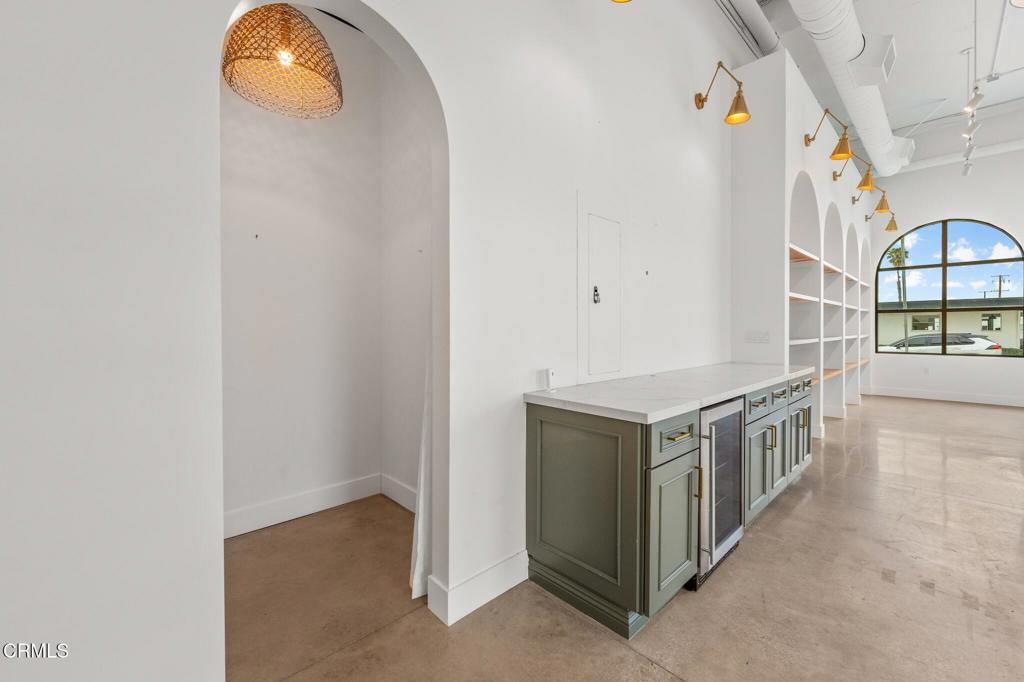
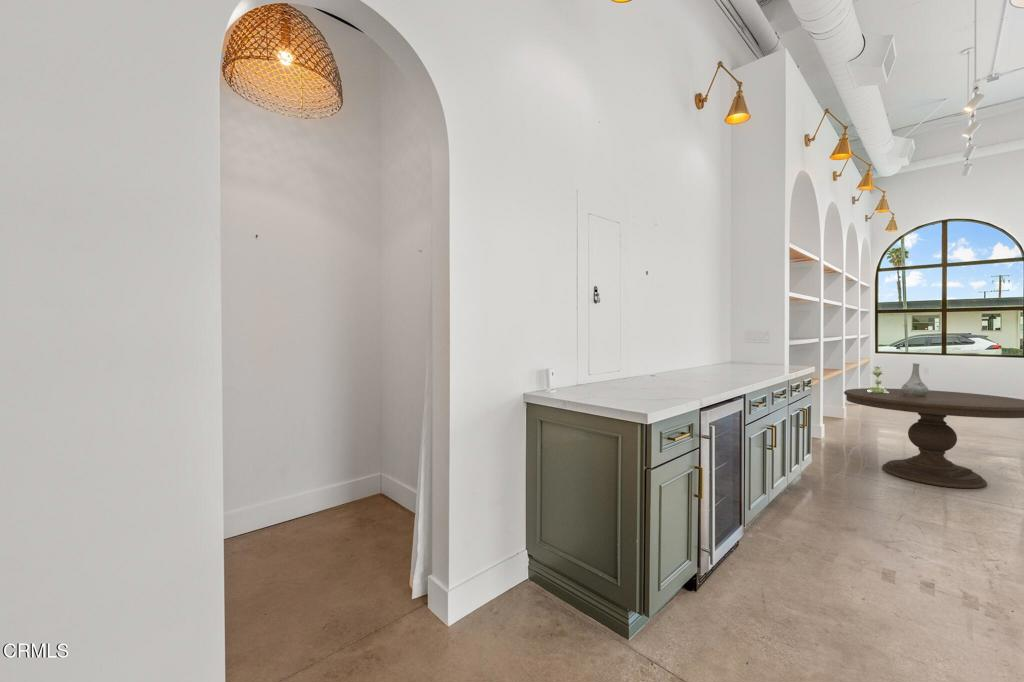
+ candlestick [868,366,889,393]
+ dining table [843,387,1024,489]
+ vase [900,362,929,397]
